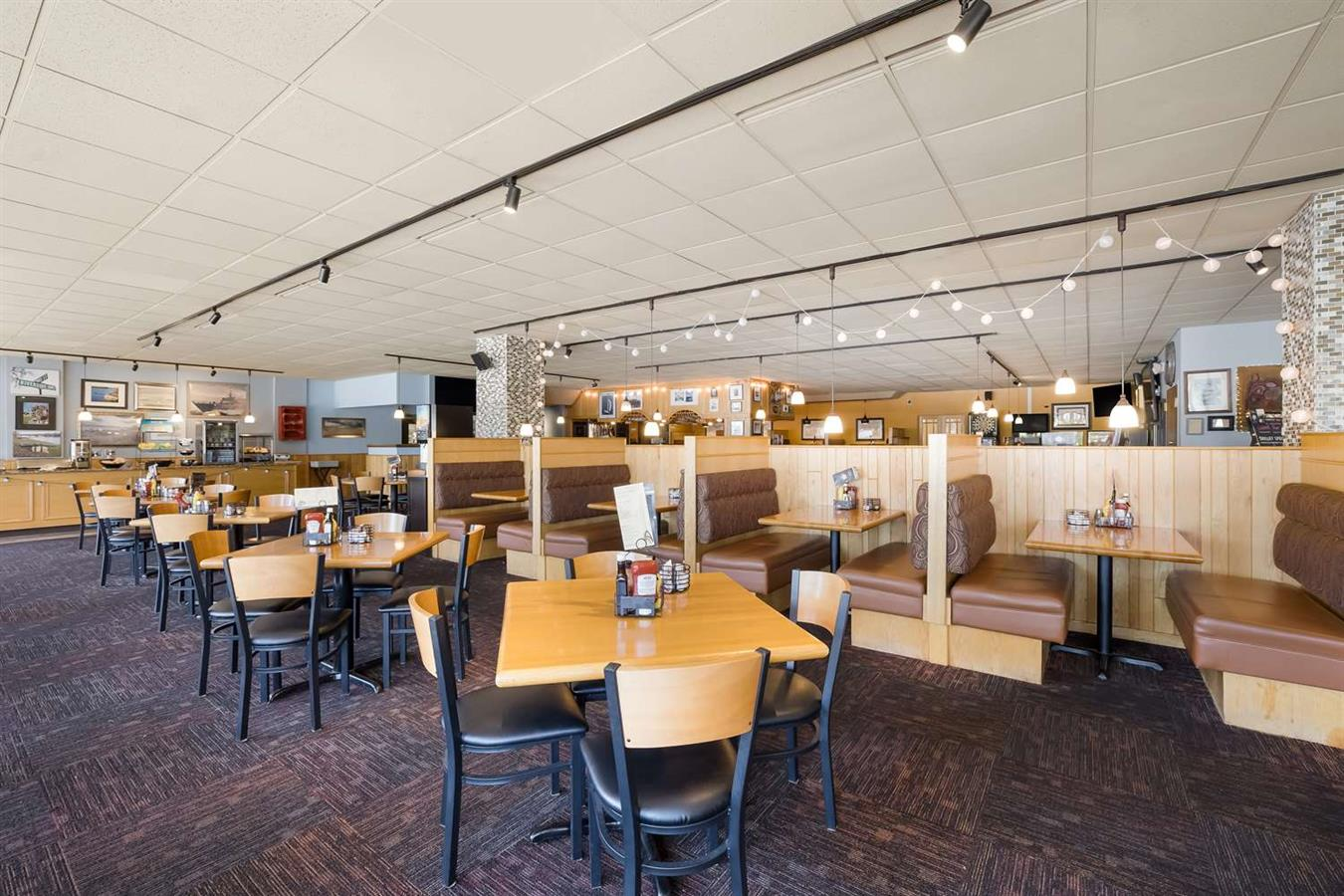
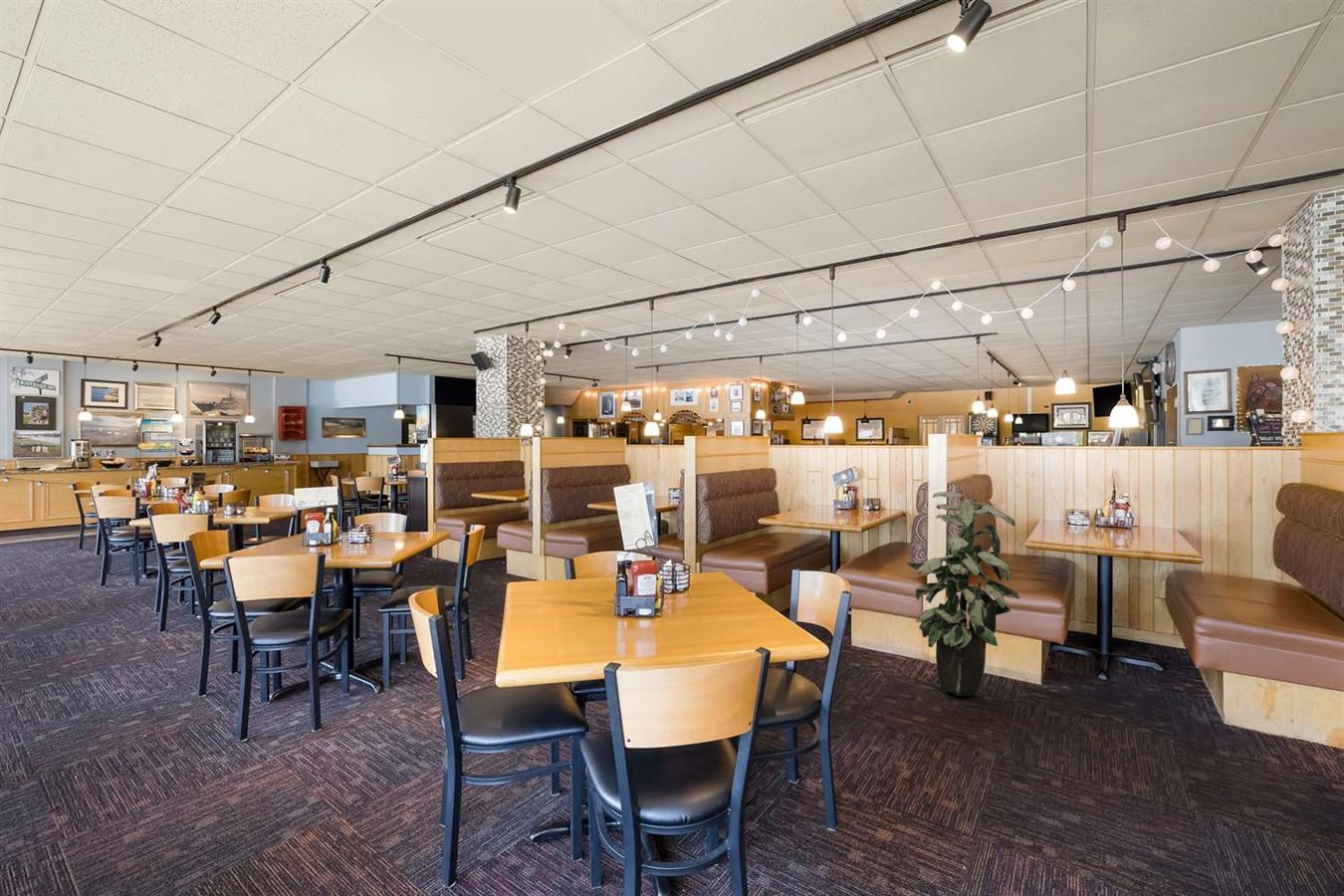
+ indoor plant [905,491,1020,697]
